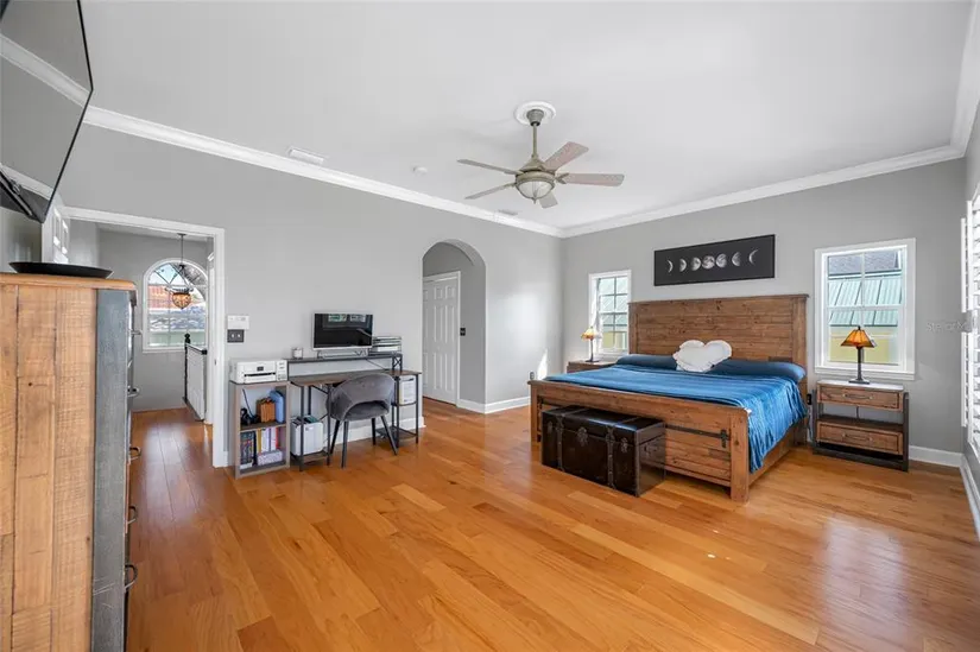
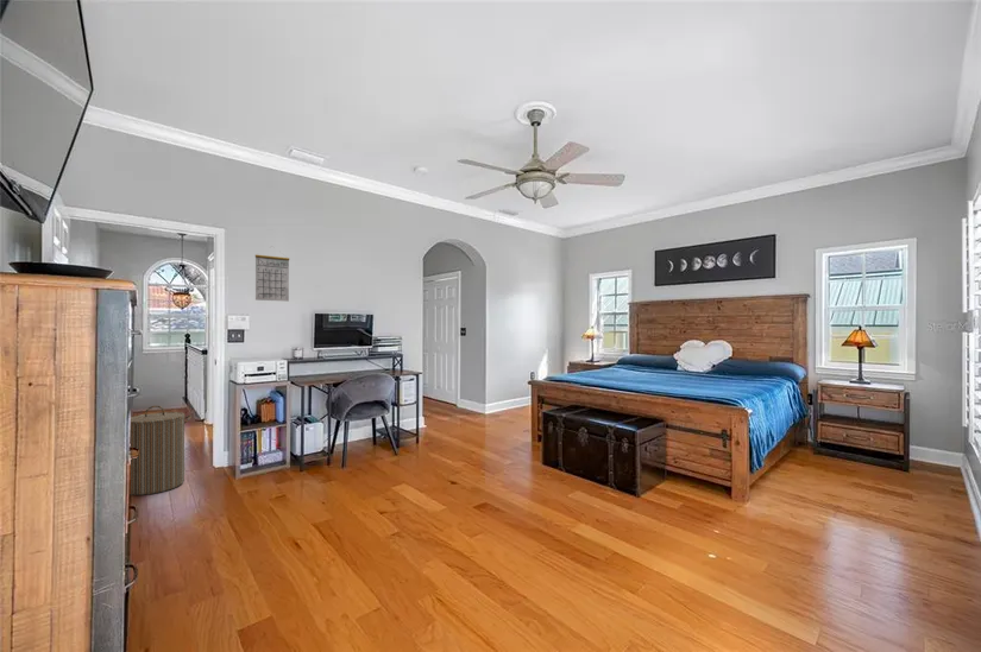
+ calendar [254,245,290,303]
+ laundry hamper [130,405,193,496]
